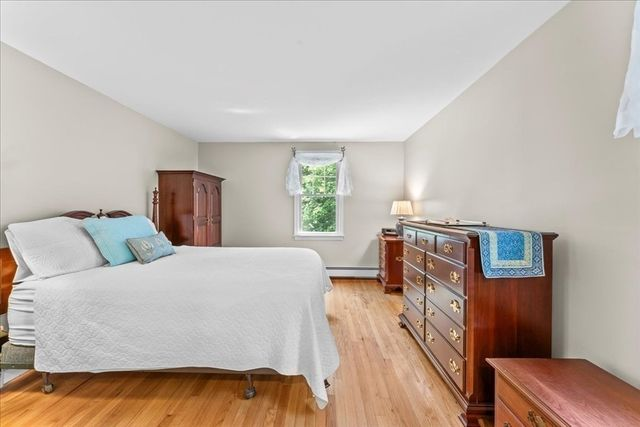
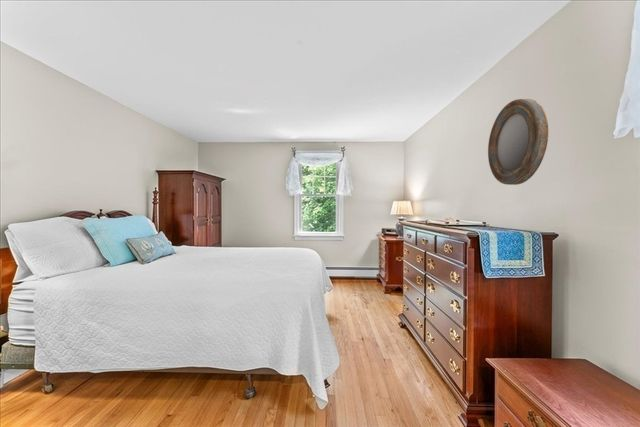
+ home mirror [487,98,549,186]
